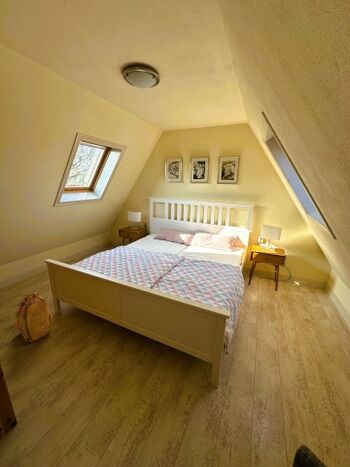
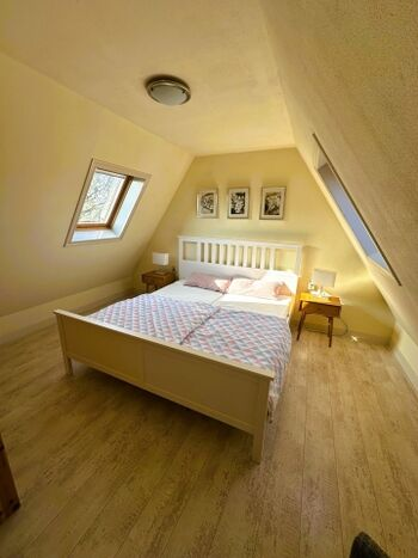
- backpack [14,292,54,343]
